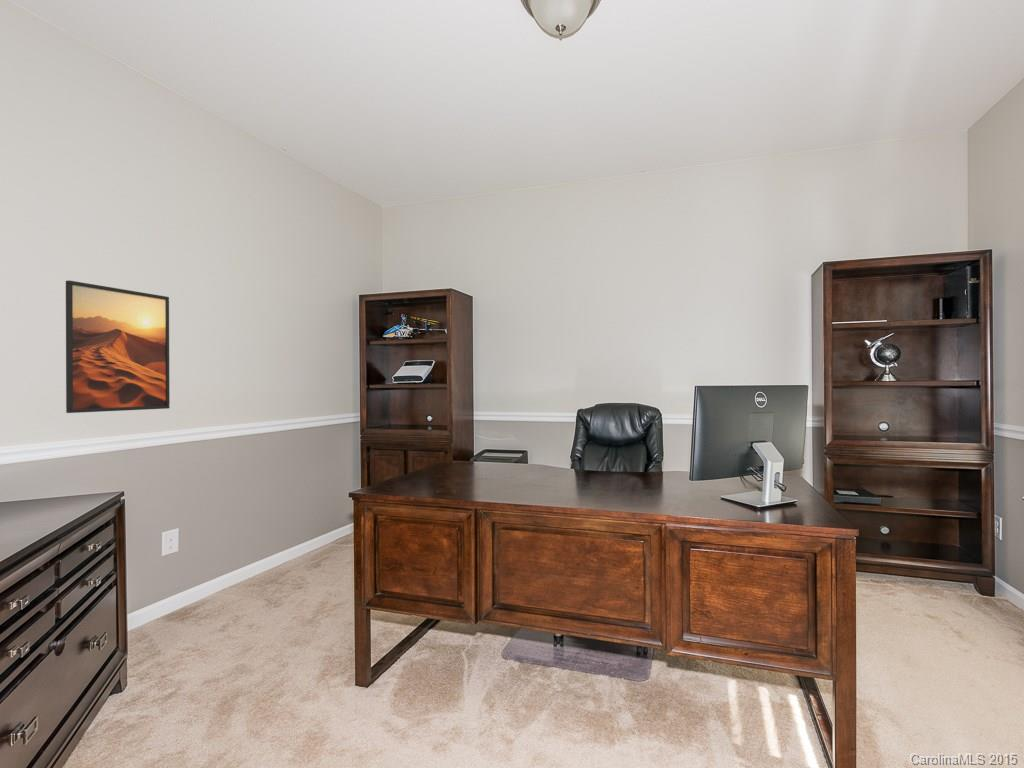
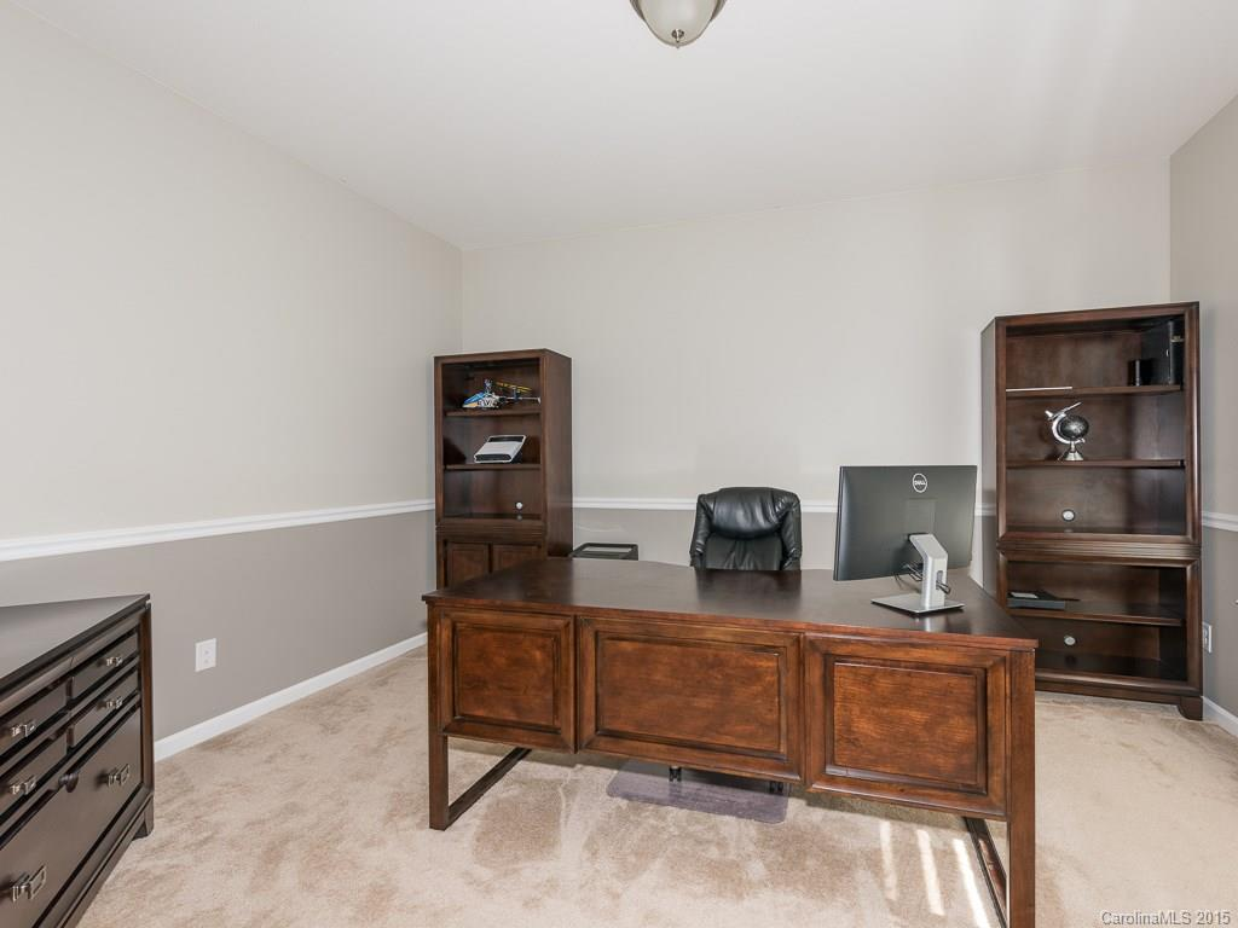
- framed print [65,279,171,414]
